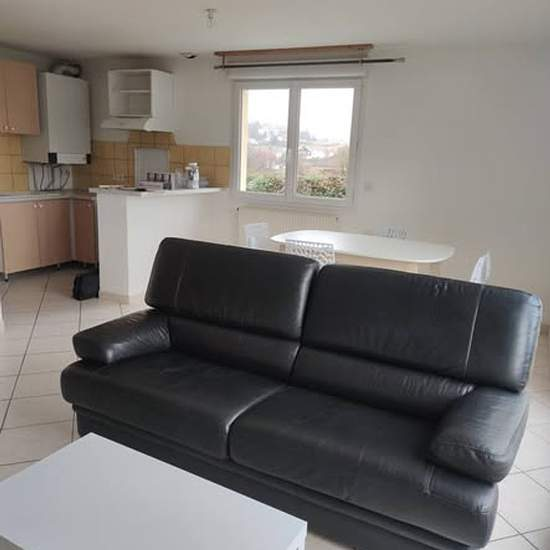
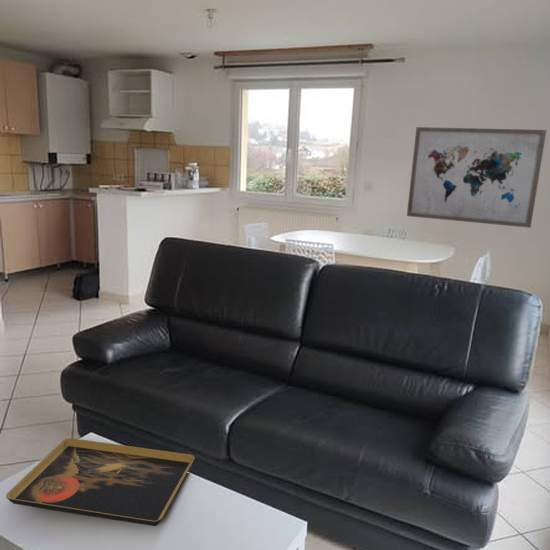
+ wall art [406,126,547,229]
+ decorative tray [5,437,196,527]
